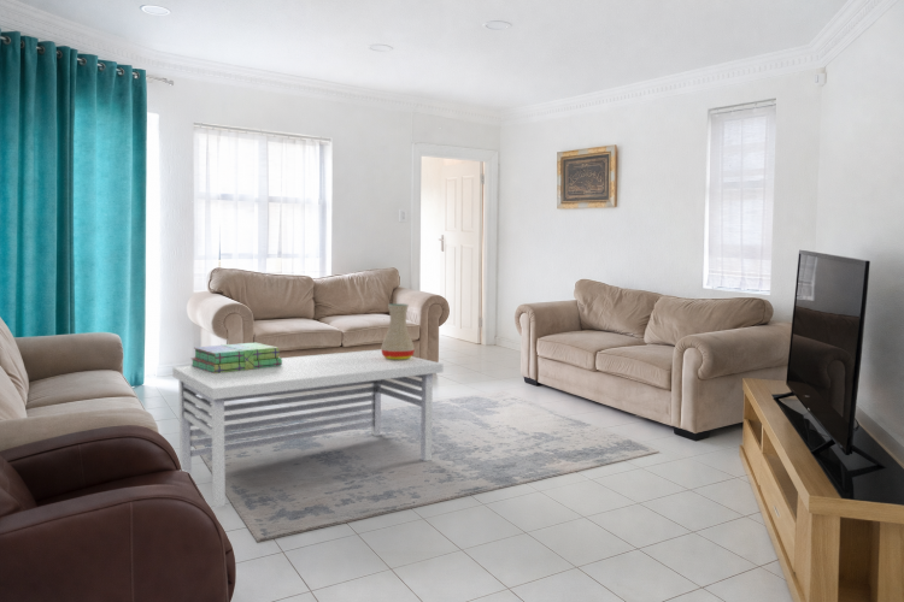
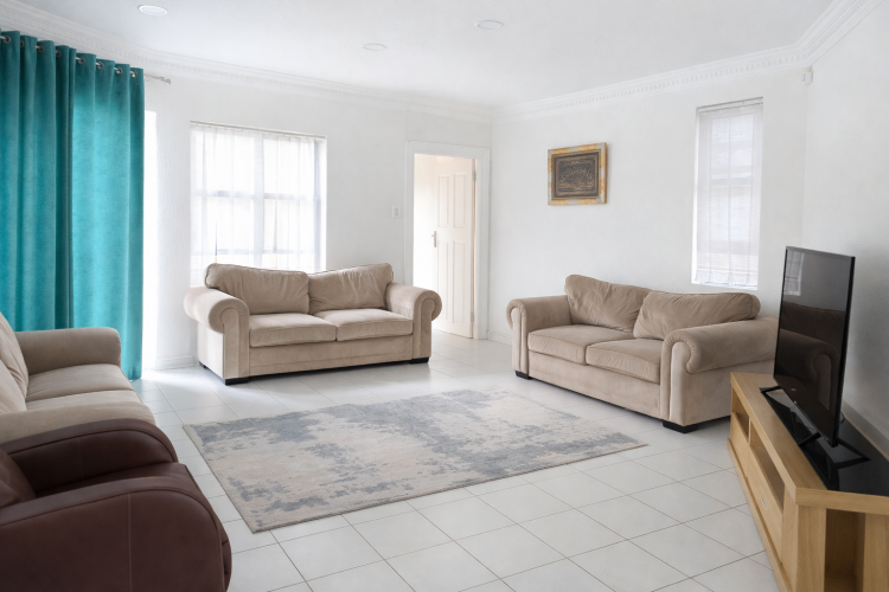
- vase [380,302,416,360]
- stack of books [189,342,282,373]
- coffee table [171,348,445,508]
